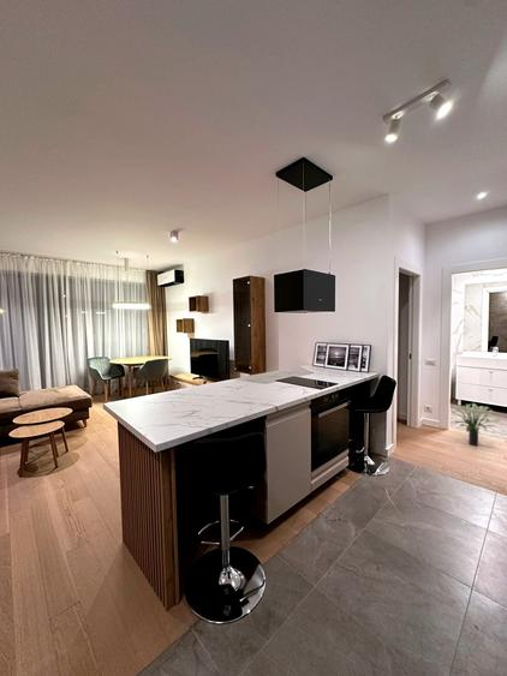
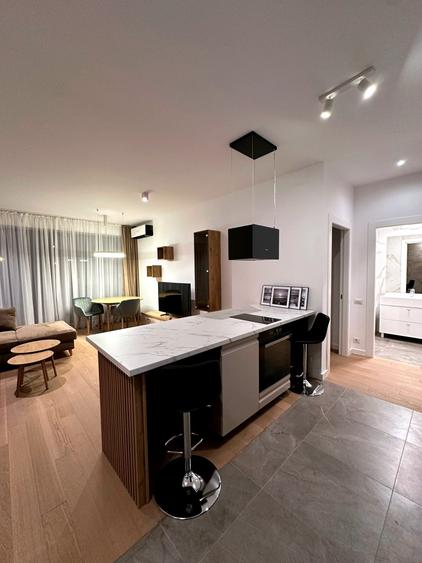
- potted plant [449,402,501,447]
